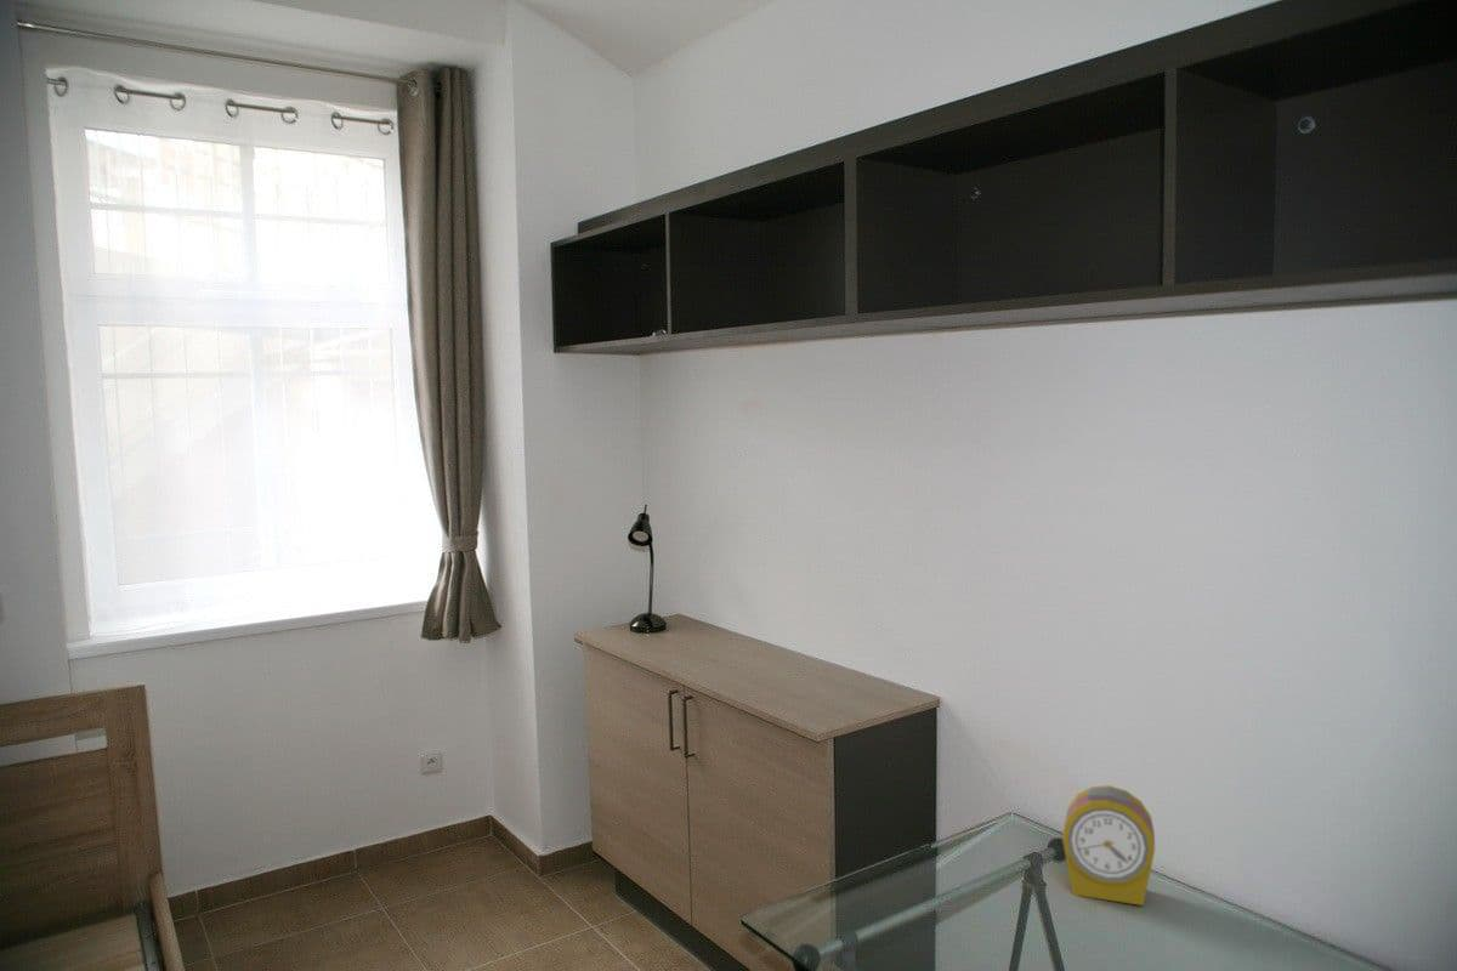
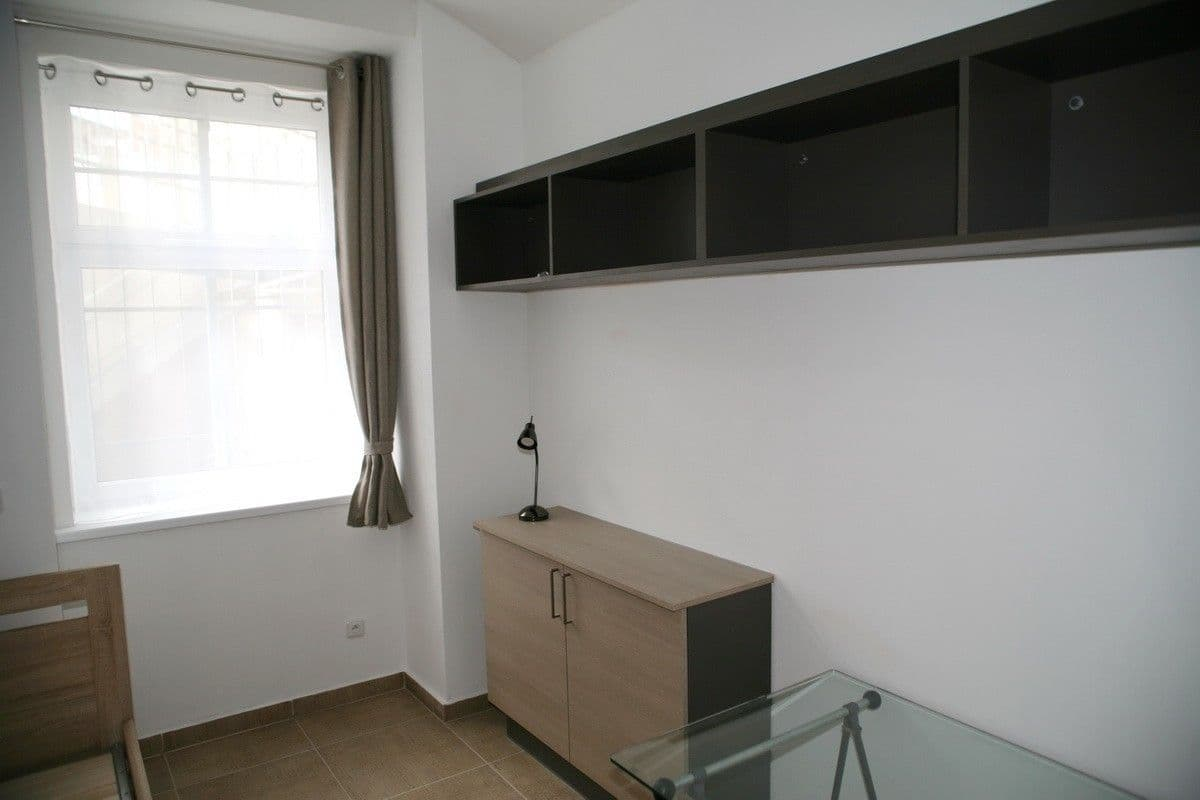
- alarm clock [1061,784,1156,907]
